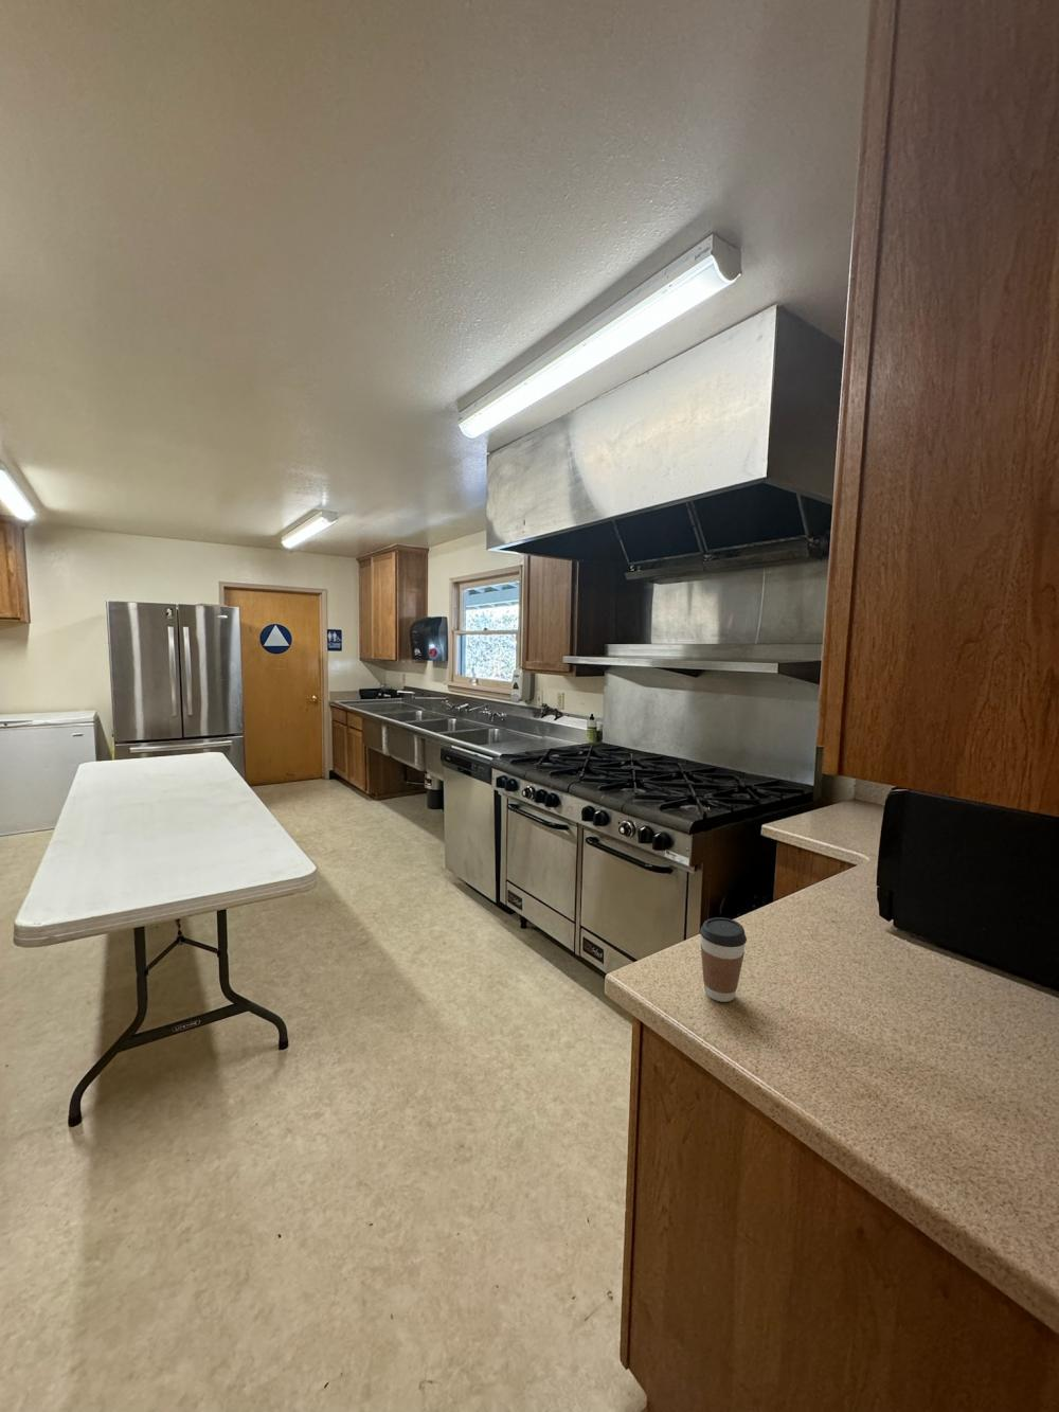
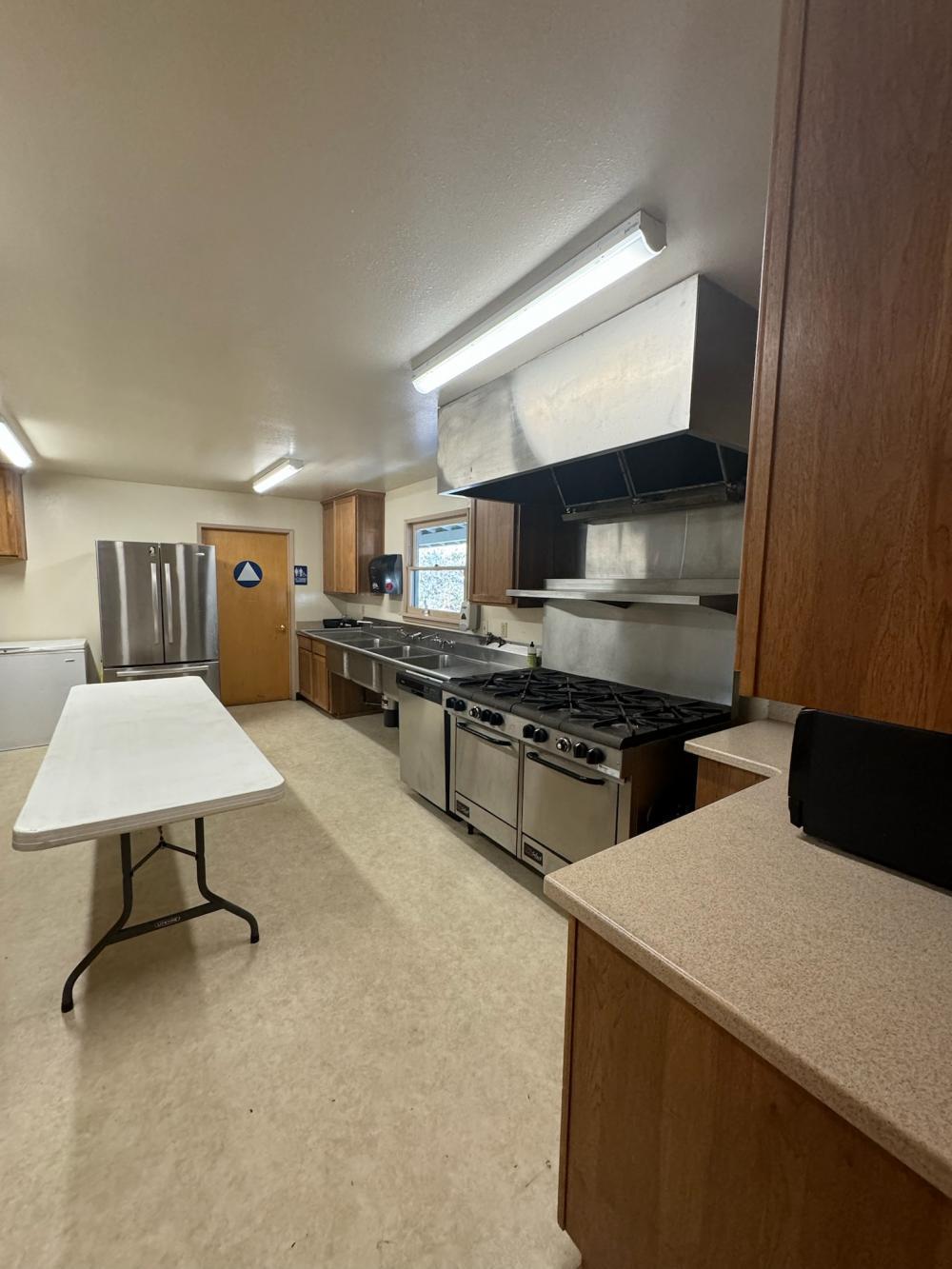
- coffee cup [699,916,748,1004]
